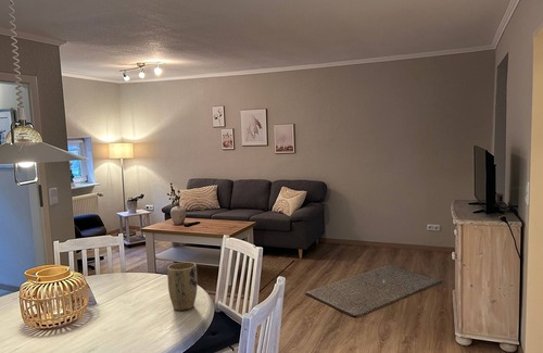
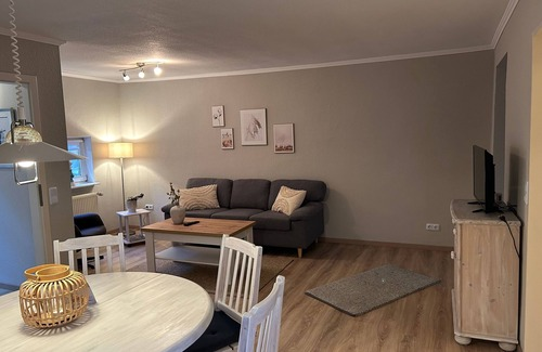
- plant pot [166,261,199,312]
